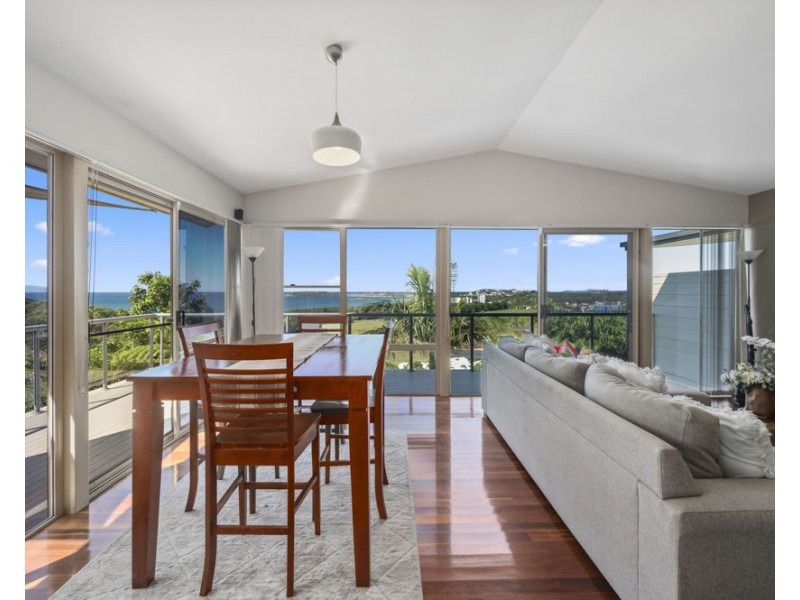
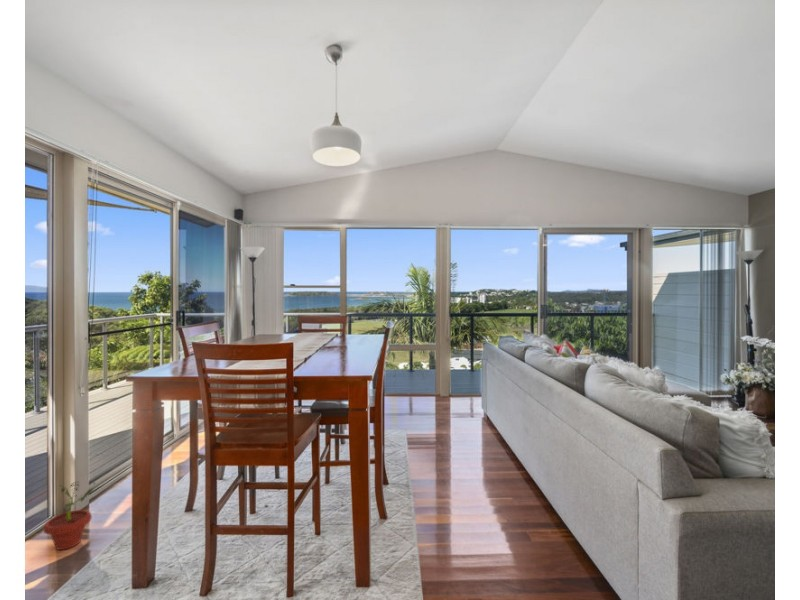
+ potted plant [43,481,94,551]
